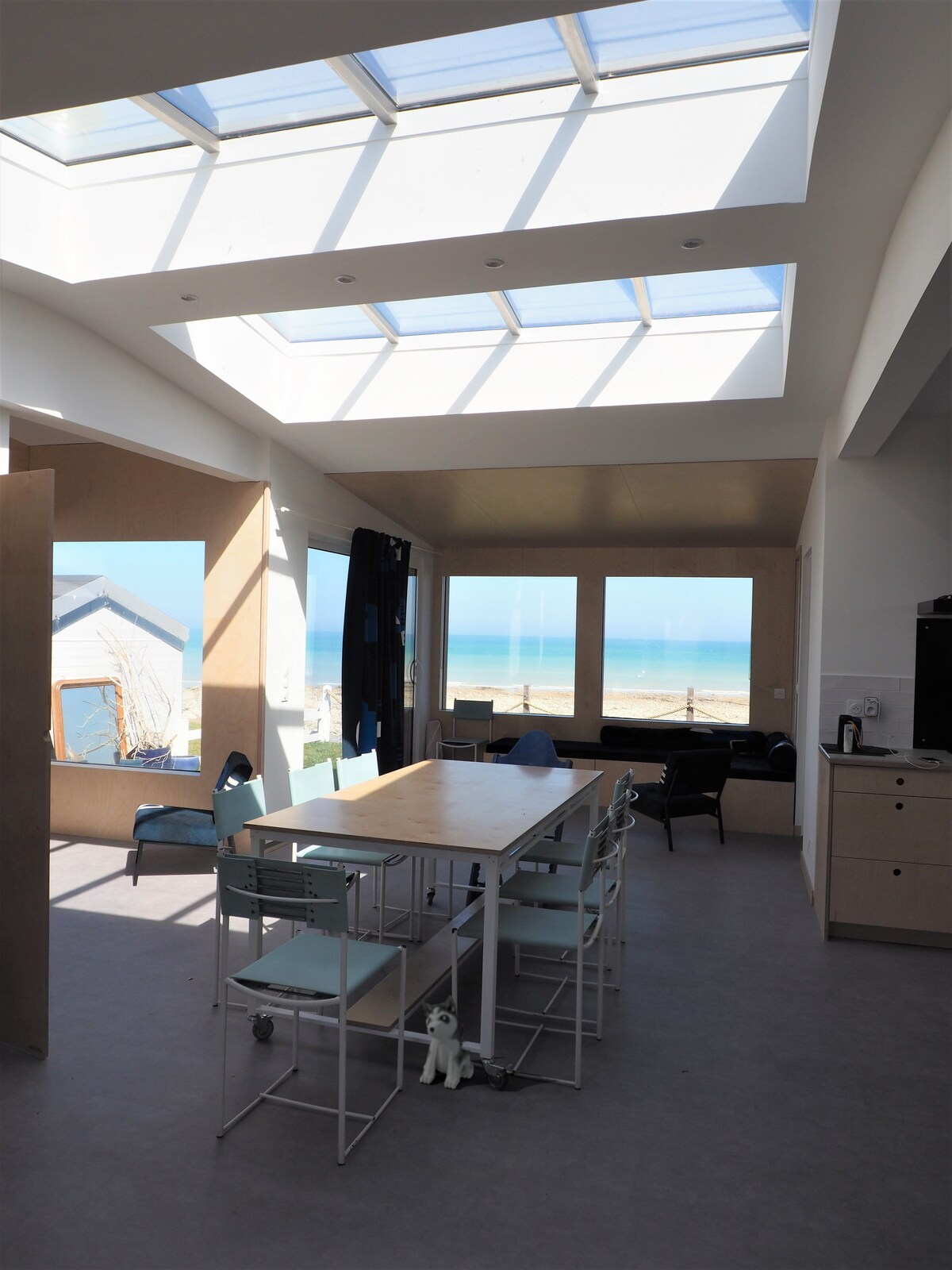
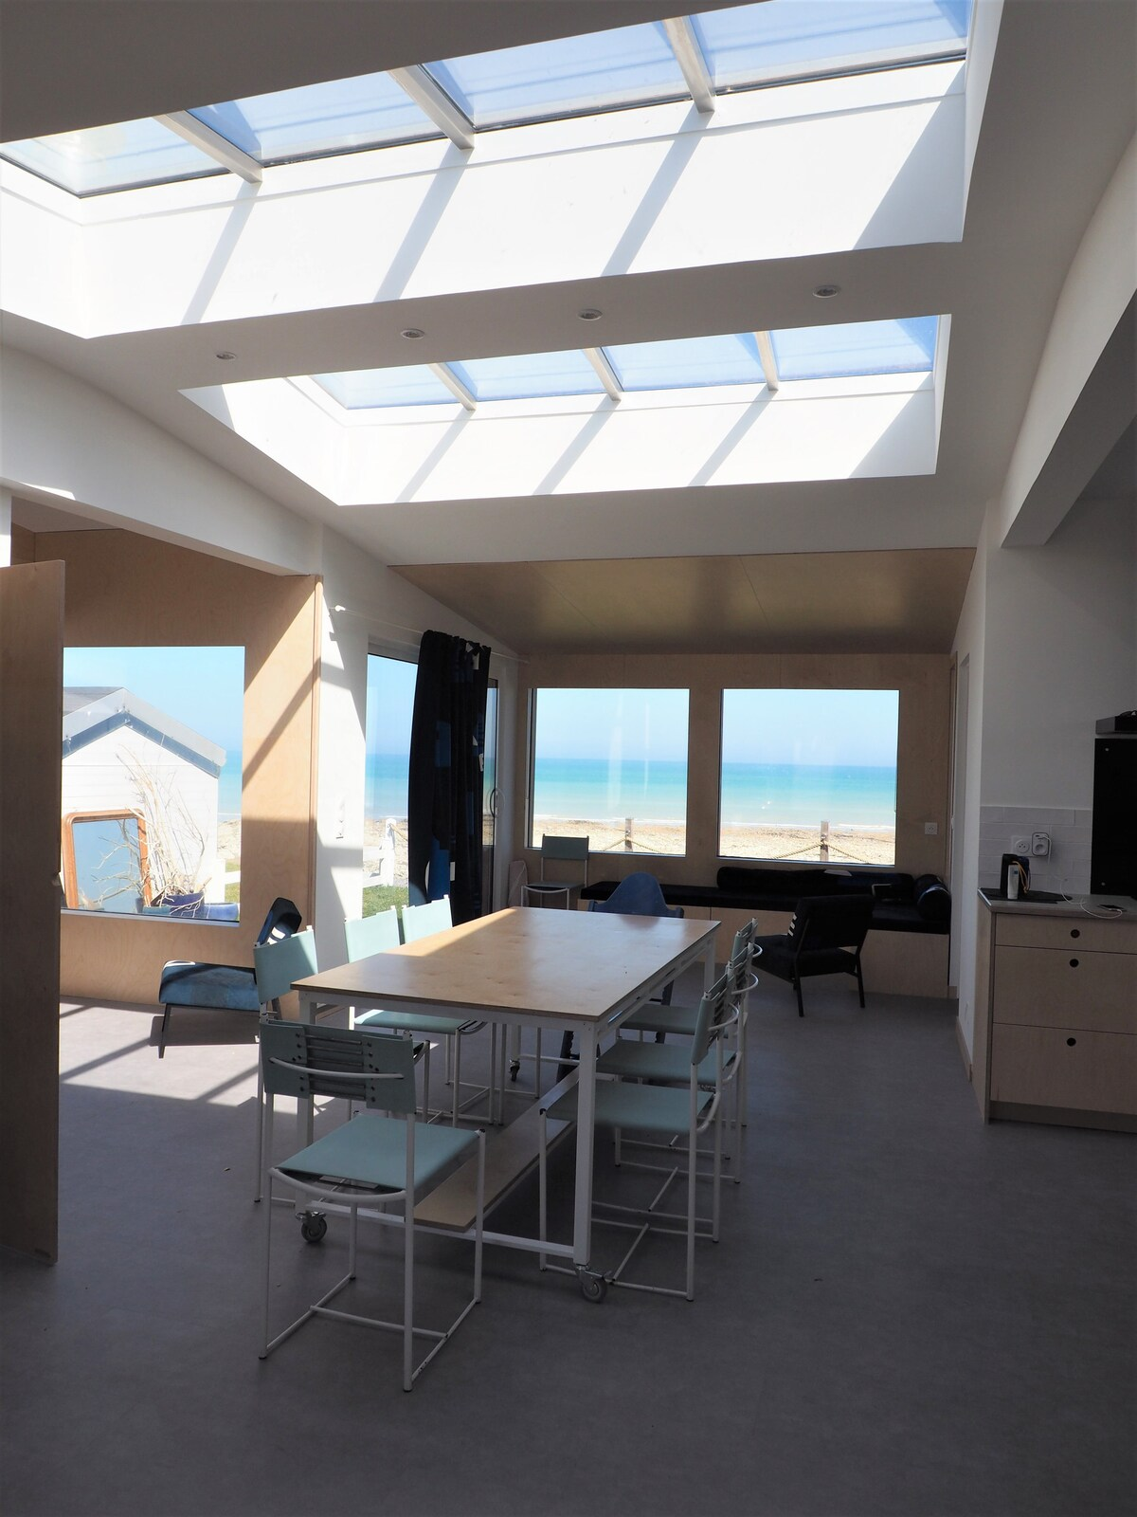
- plush toy [419,995,474,1090]
